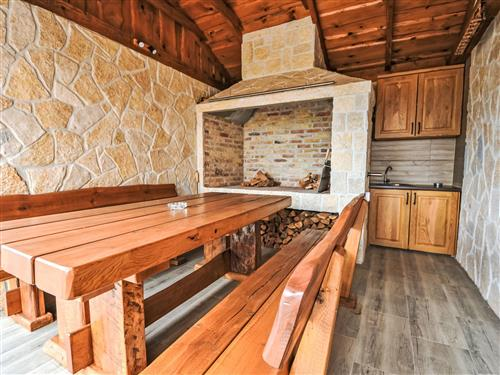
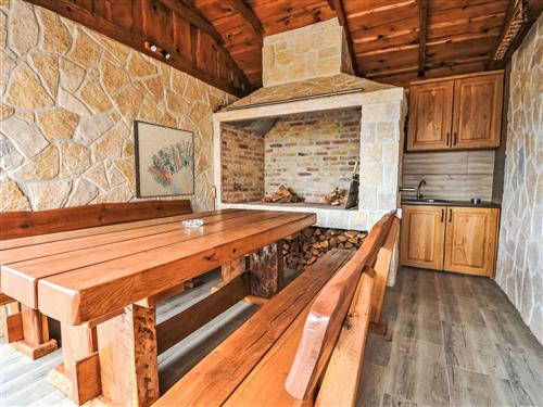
+ wall art [132,118,195,200]
